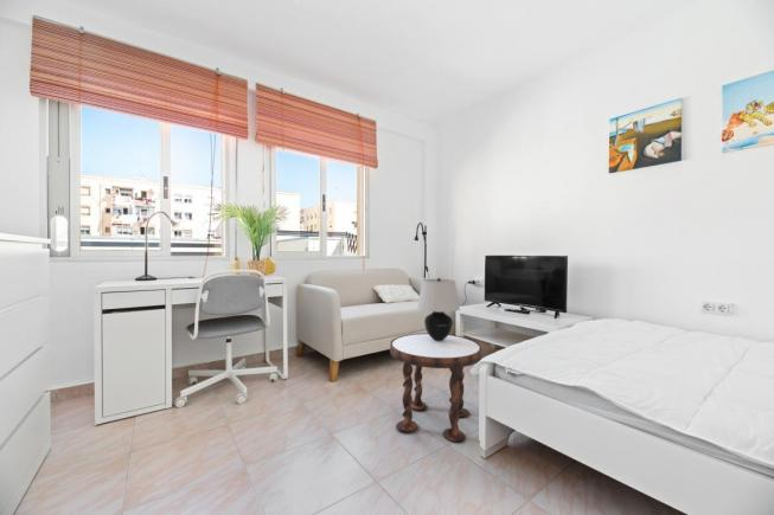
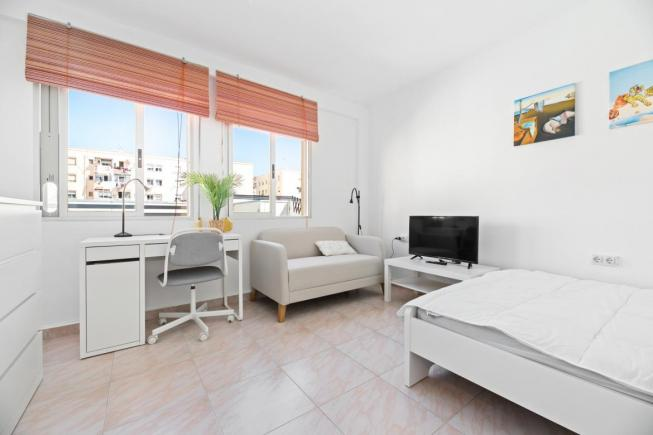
- table lamp [416,277,461,341]
- side table [389,331,484,443]
